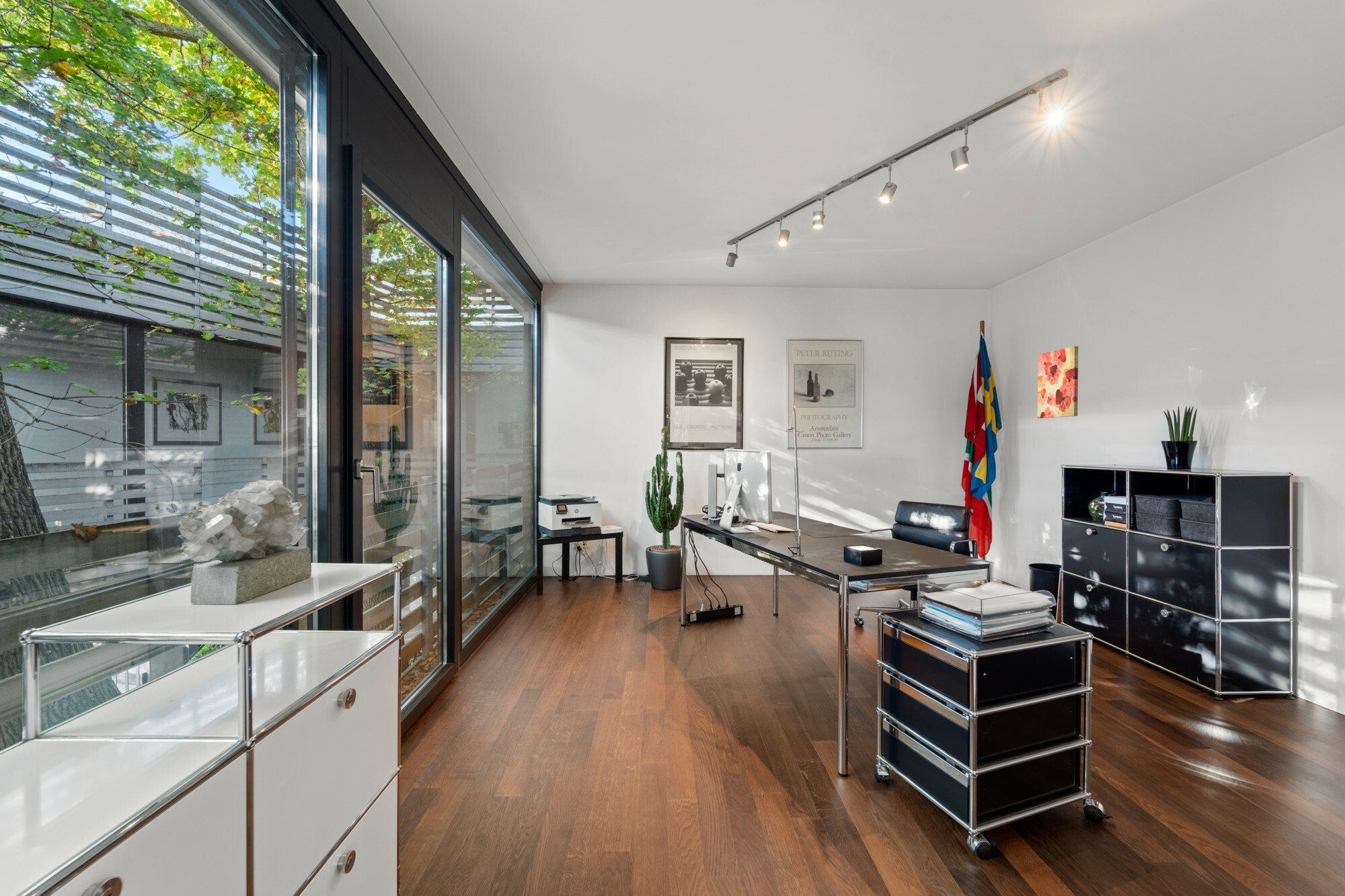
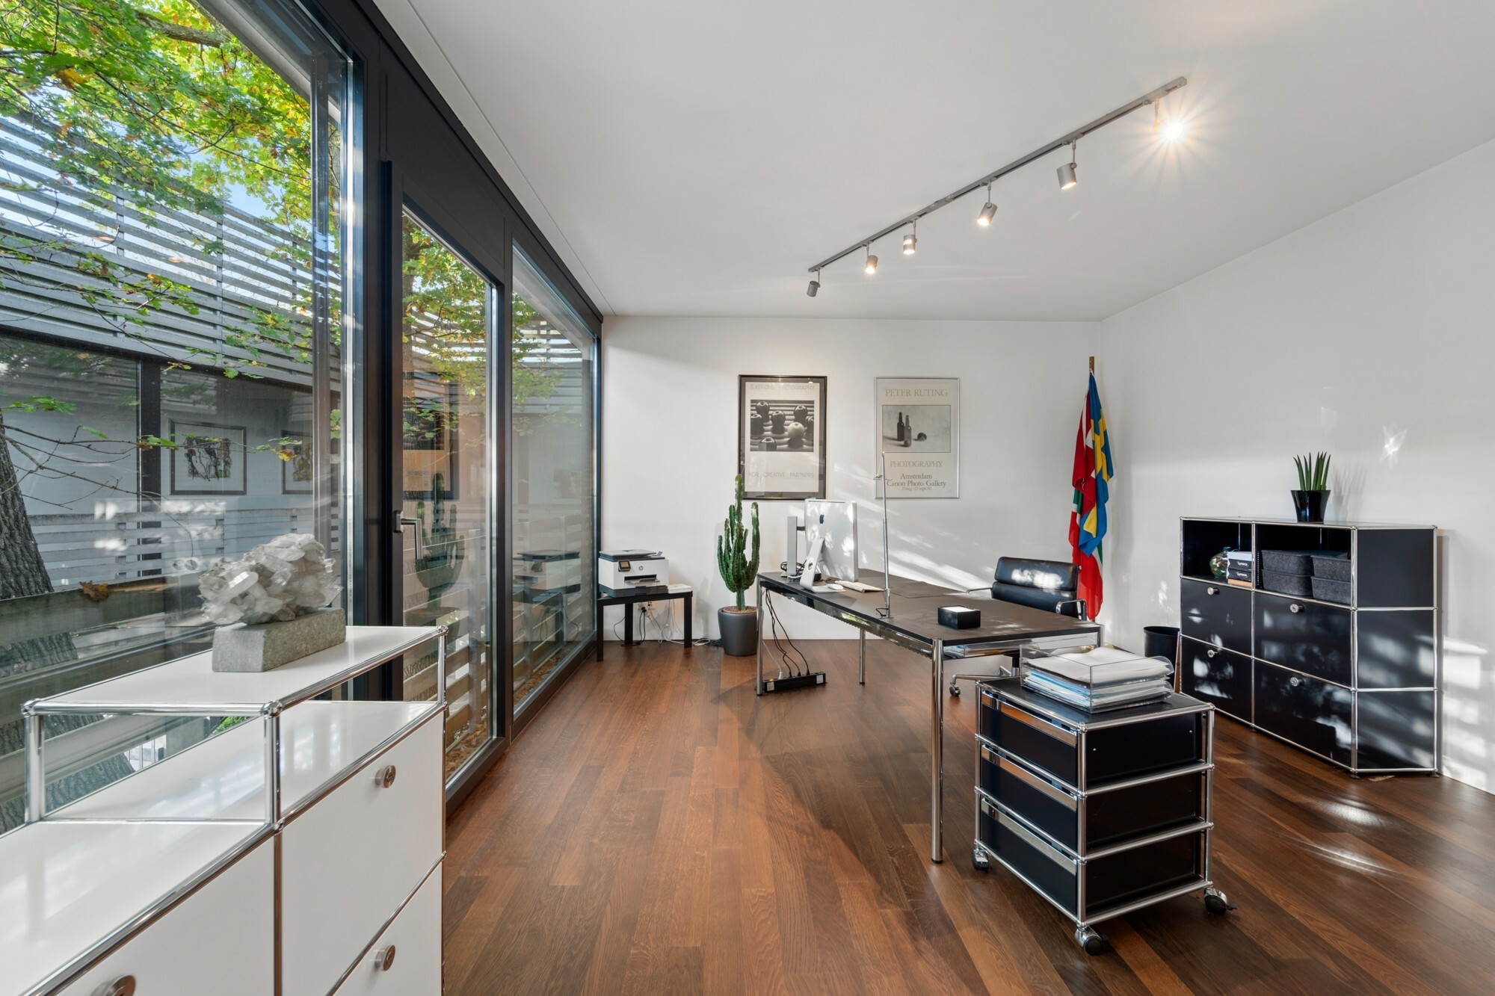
- wall art [1037,345,1079,419]
